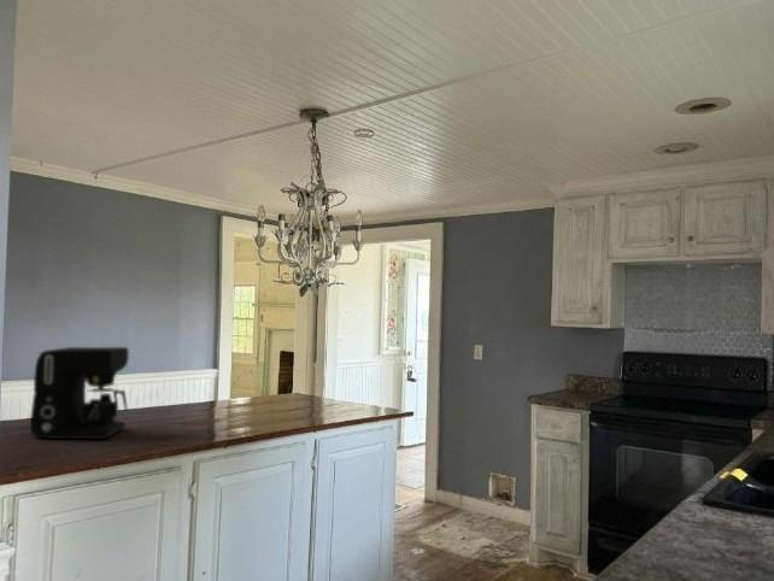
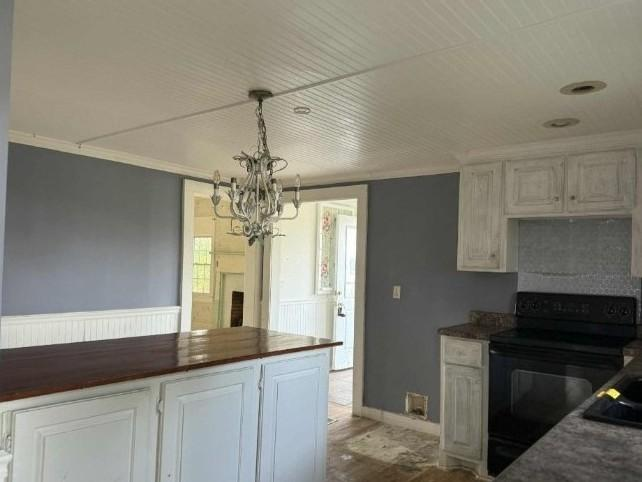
- coffee maker [29,346,130,440]
